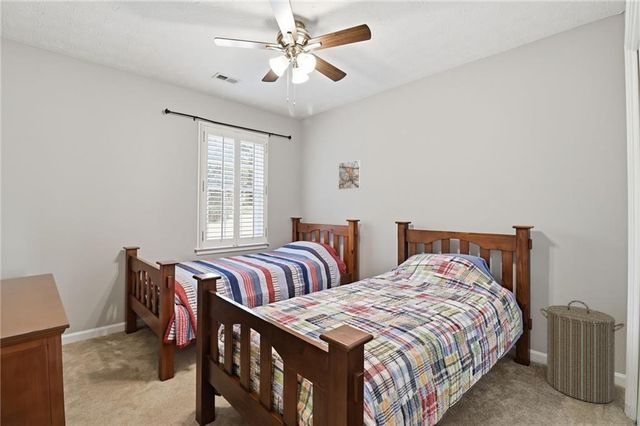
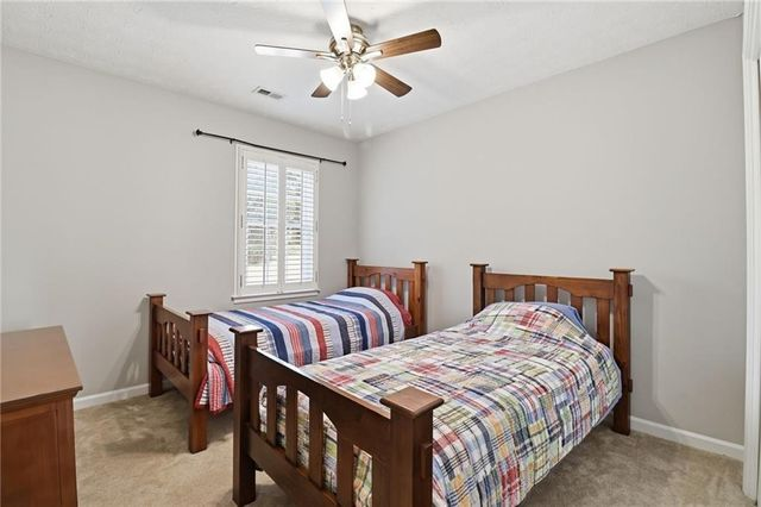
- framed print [338,159,362,191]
- laundry hamper [539,300,625,404]
